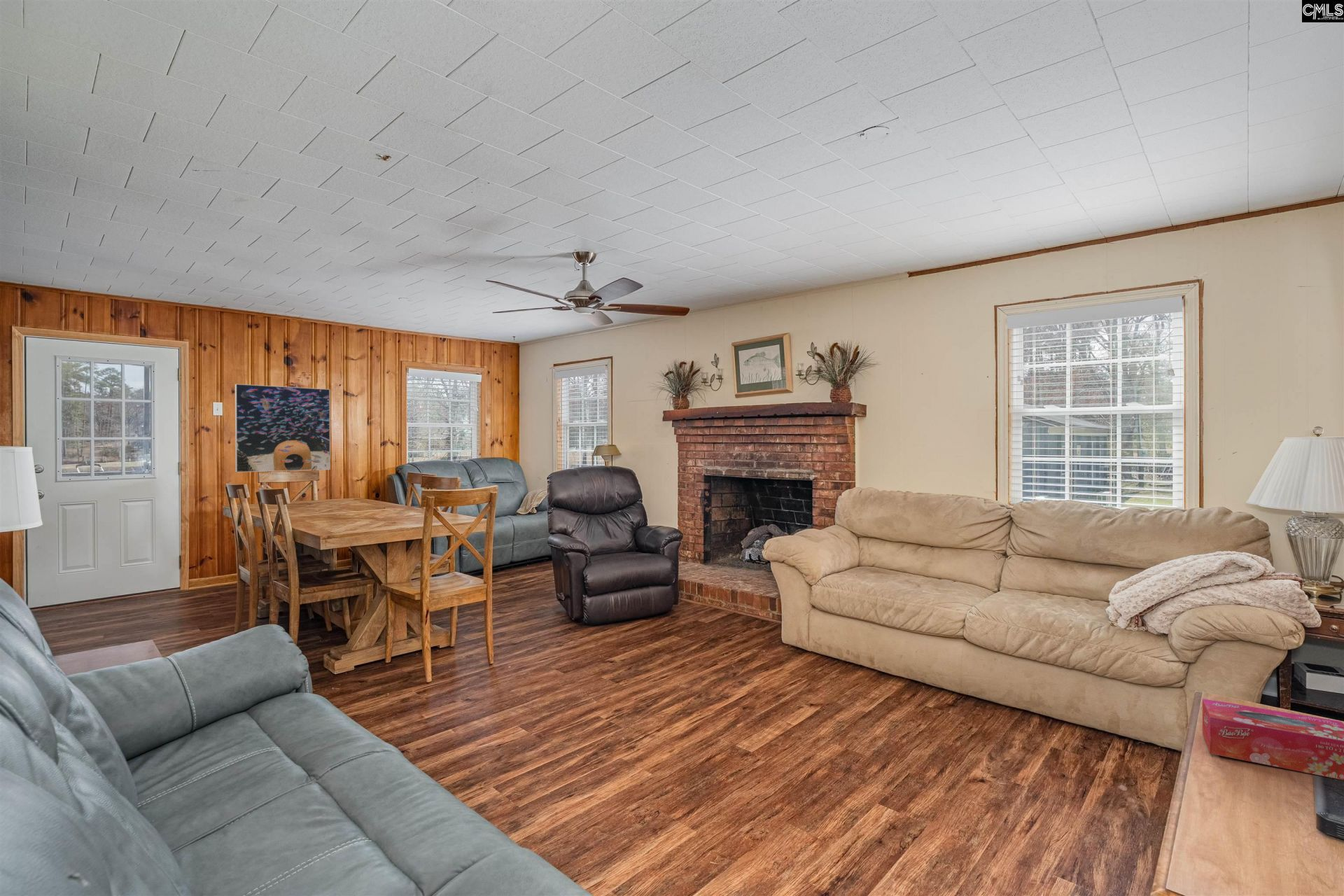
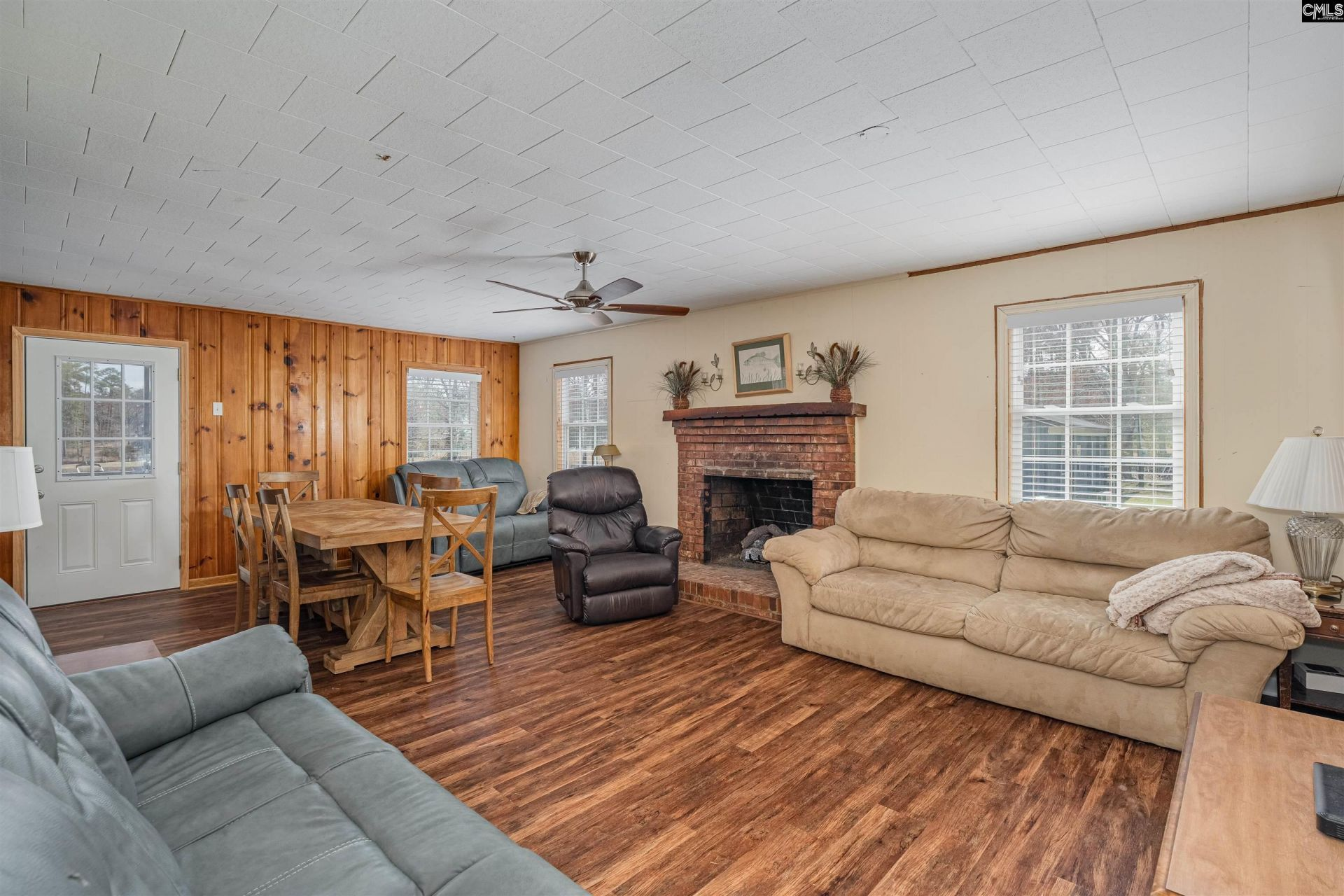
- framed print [235,384,331,473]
- tissue box [1202,698,1344,780]
